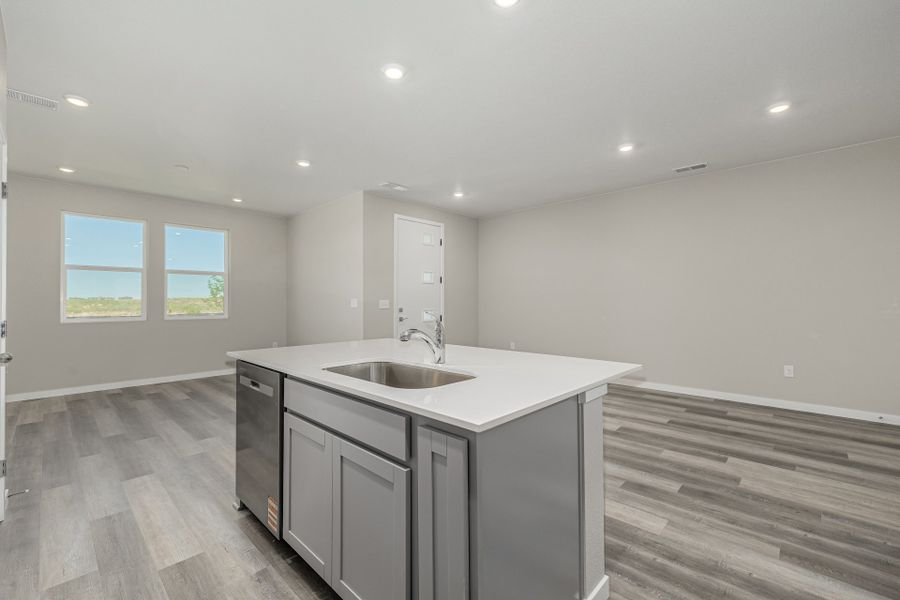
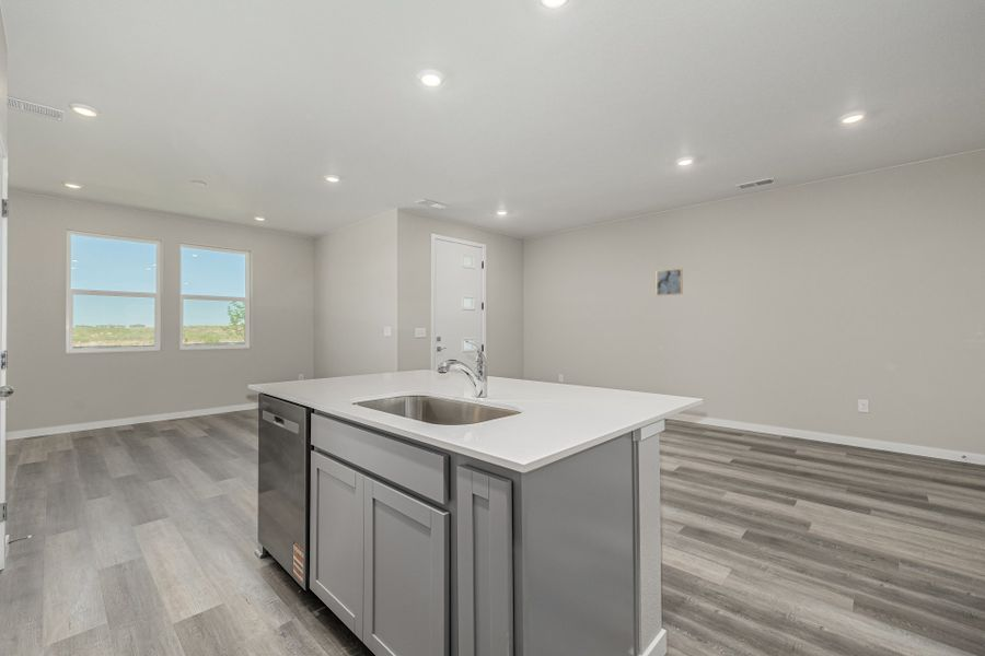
+ wall art [656,268,683,296]
